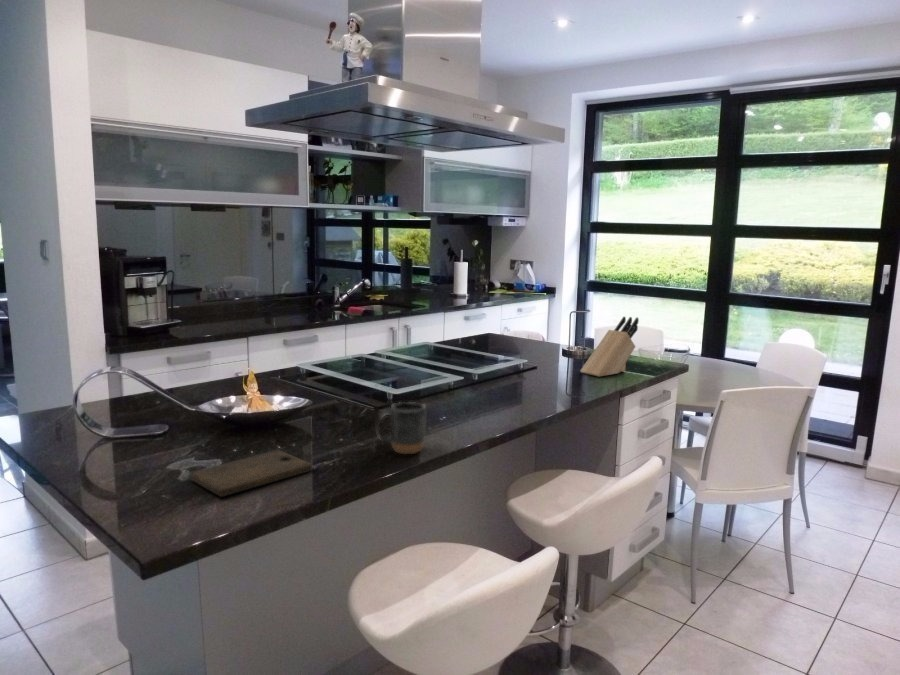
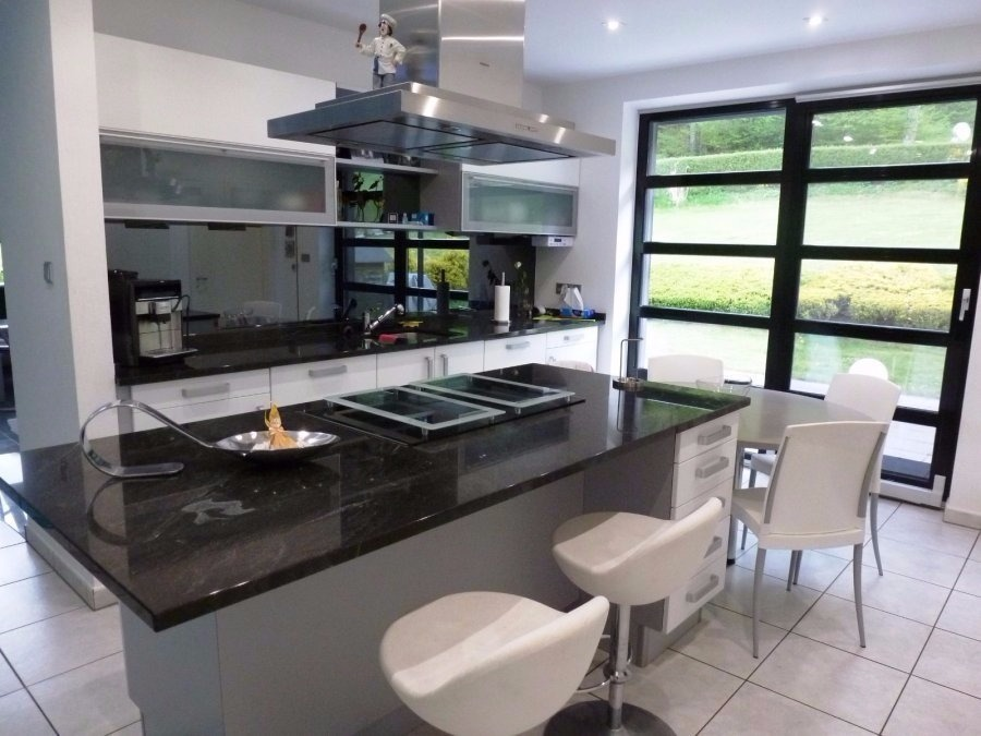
- cutting board [188,449,313,498]
- knife block [579,316,640,378]
- mug [374,401,427,455]
